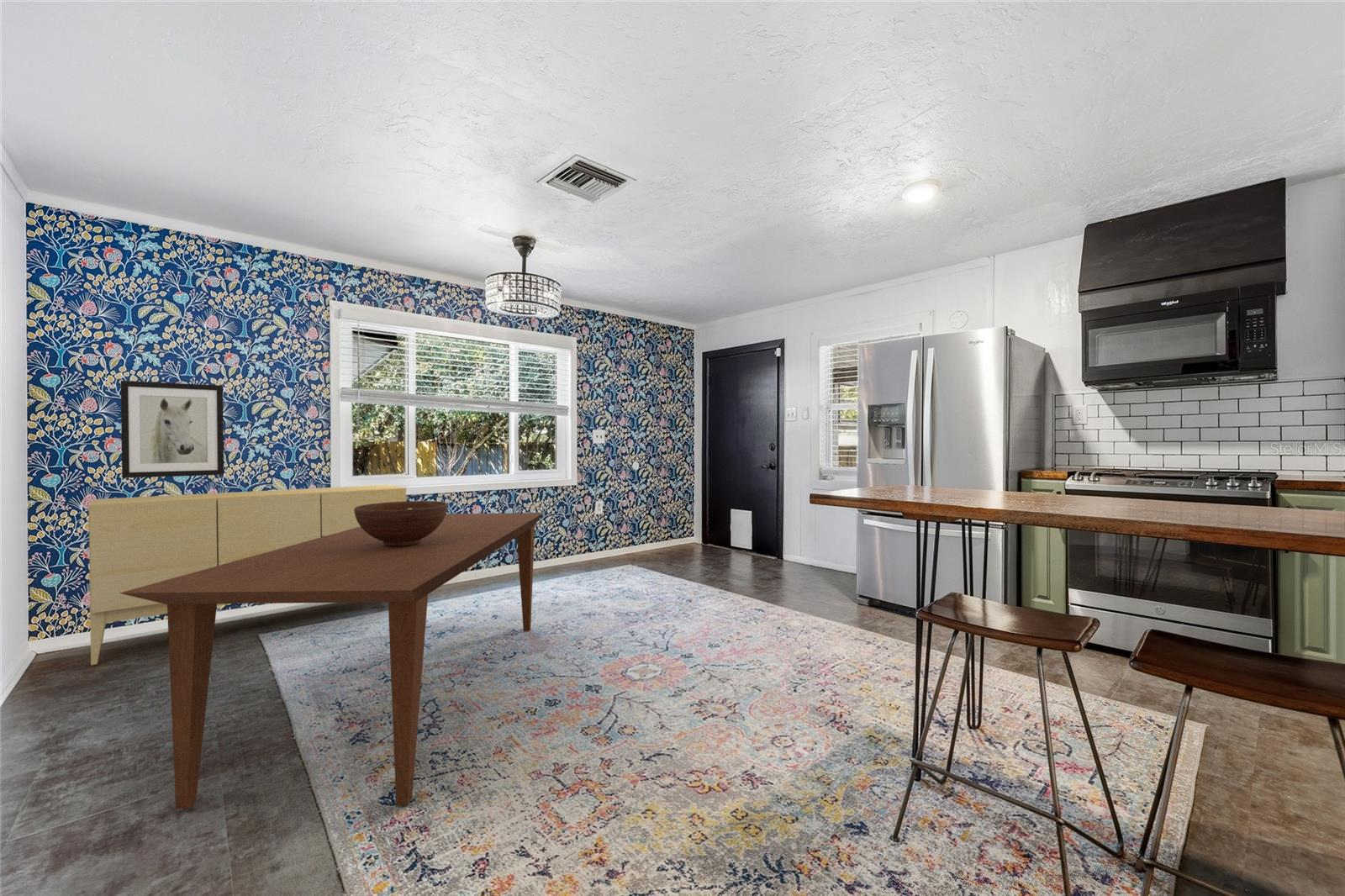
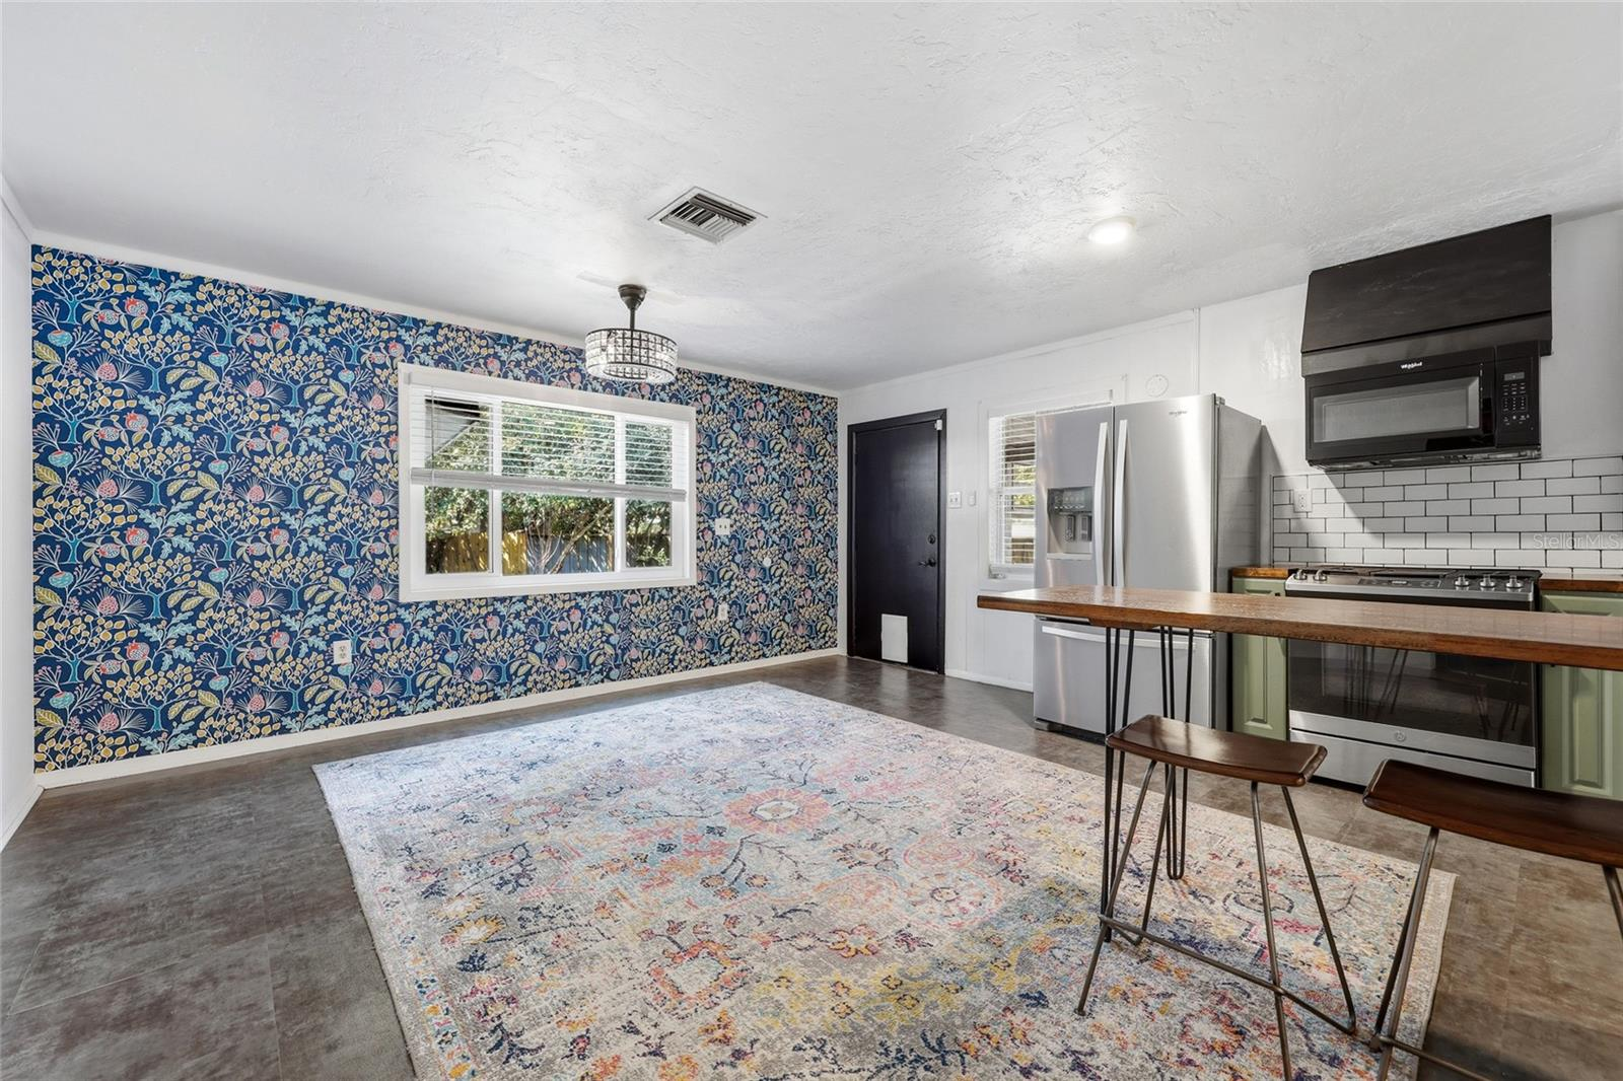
- wall art [120,380,224,479]
- fruit bowl [354,500,448,546]
- sideboard [87,484,407,666]
- dining table [122,512,544,809]
